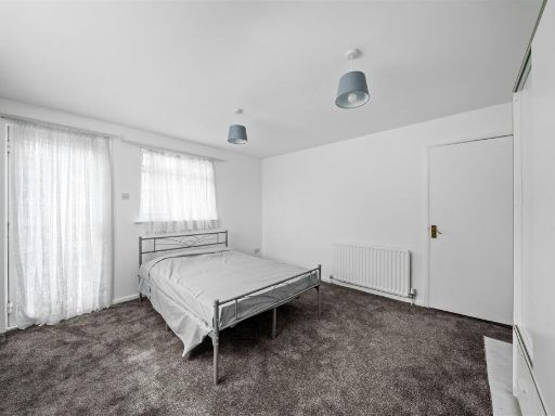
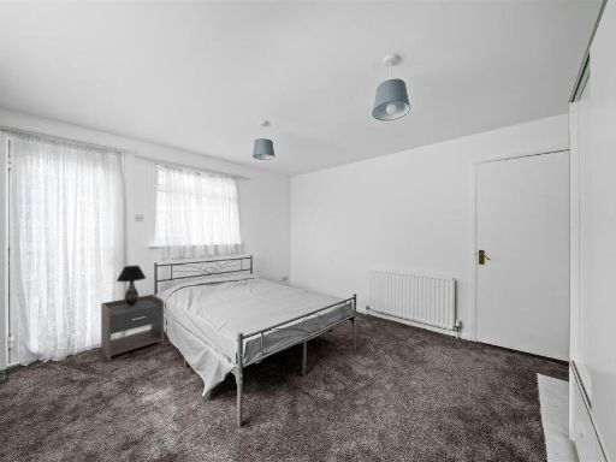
+ nightstand [100,294,165,361]
+ table lamp [116,265,147,307]
